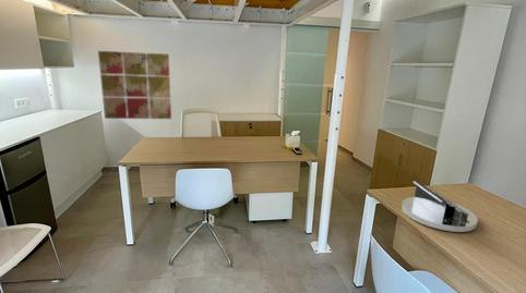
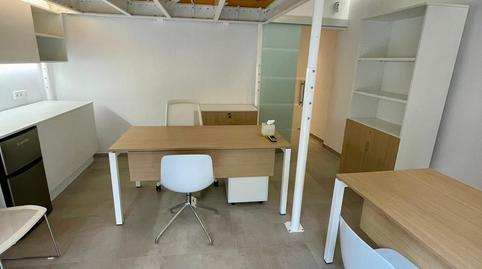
- desk organizer [401,180,479,233]
- wall art [97,50,172,120]
